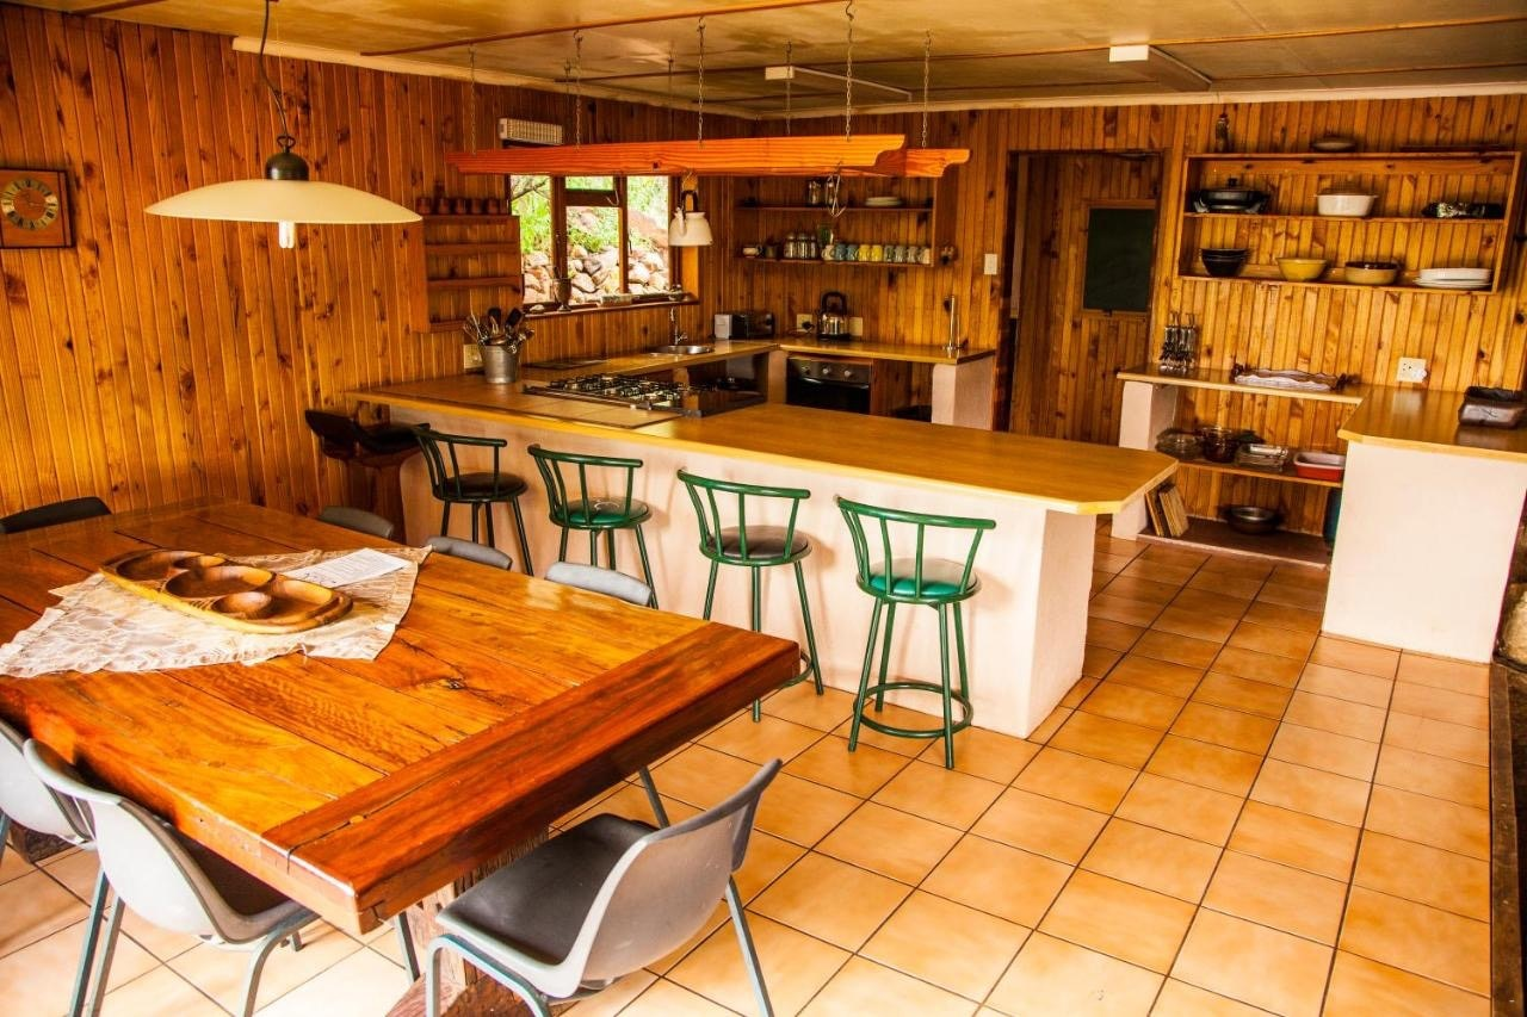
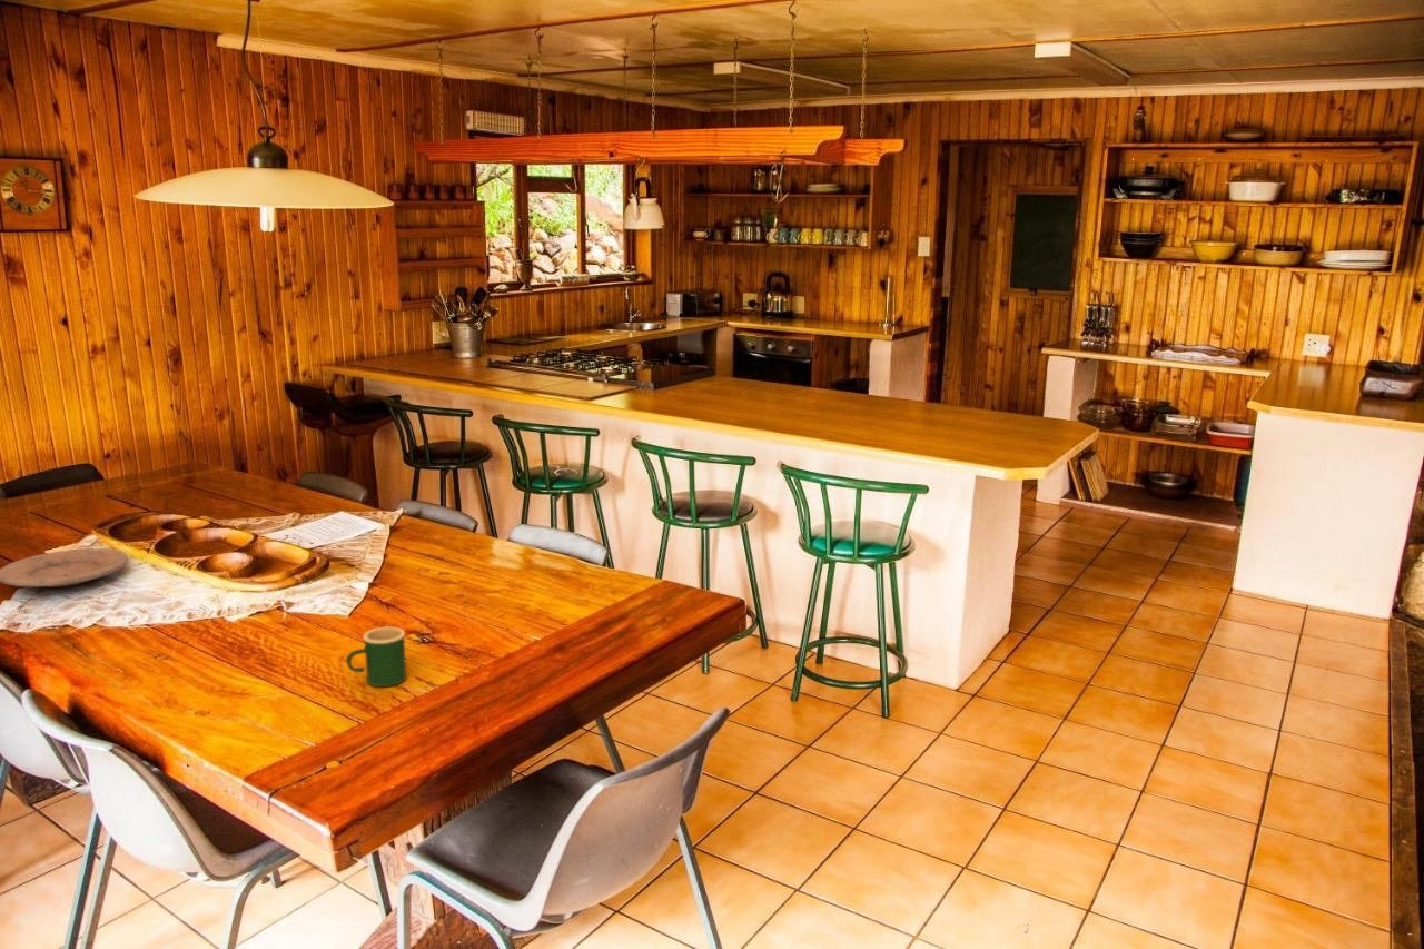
+ mug [345,626,407,688]
+ plate [0,547,129,589]
